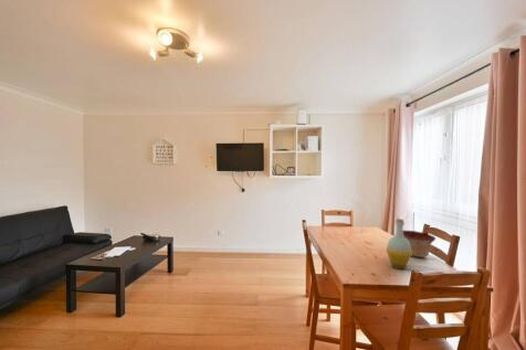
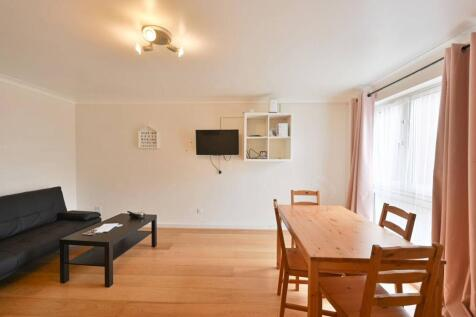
- bowl [403,230,436,258]
- bottle [385,218,412,271]
